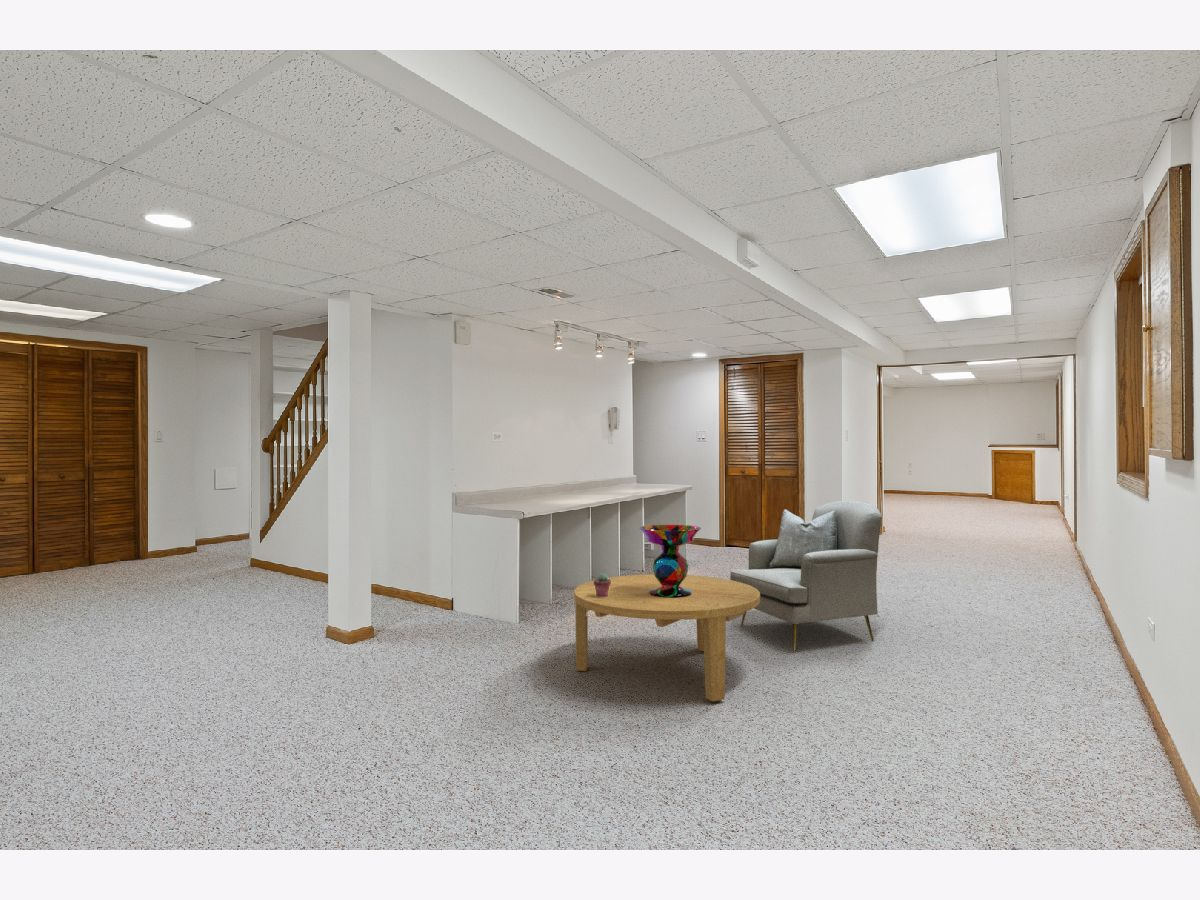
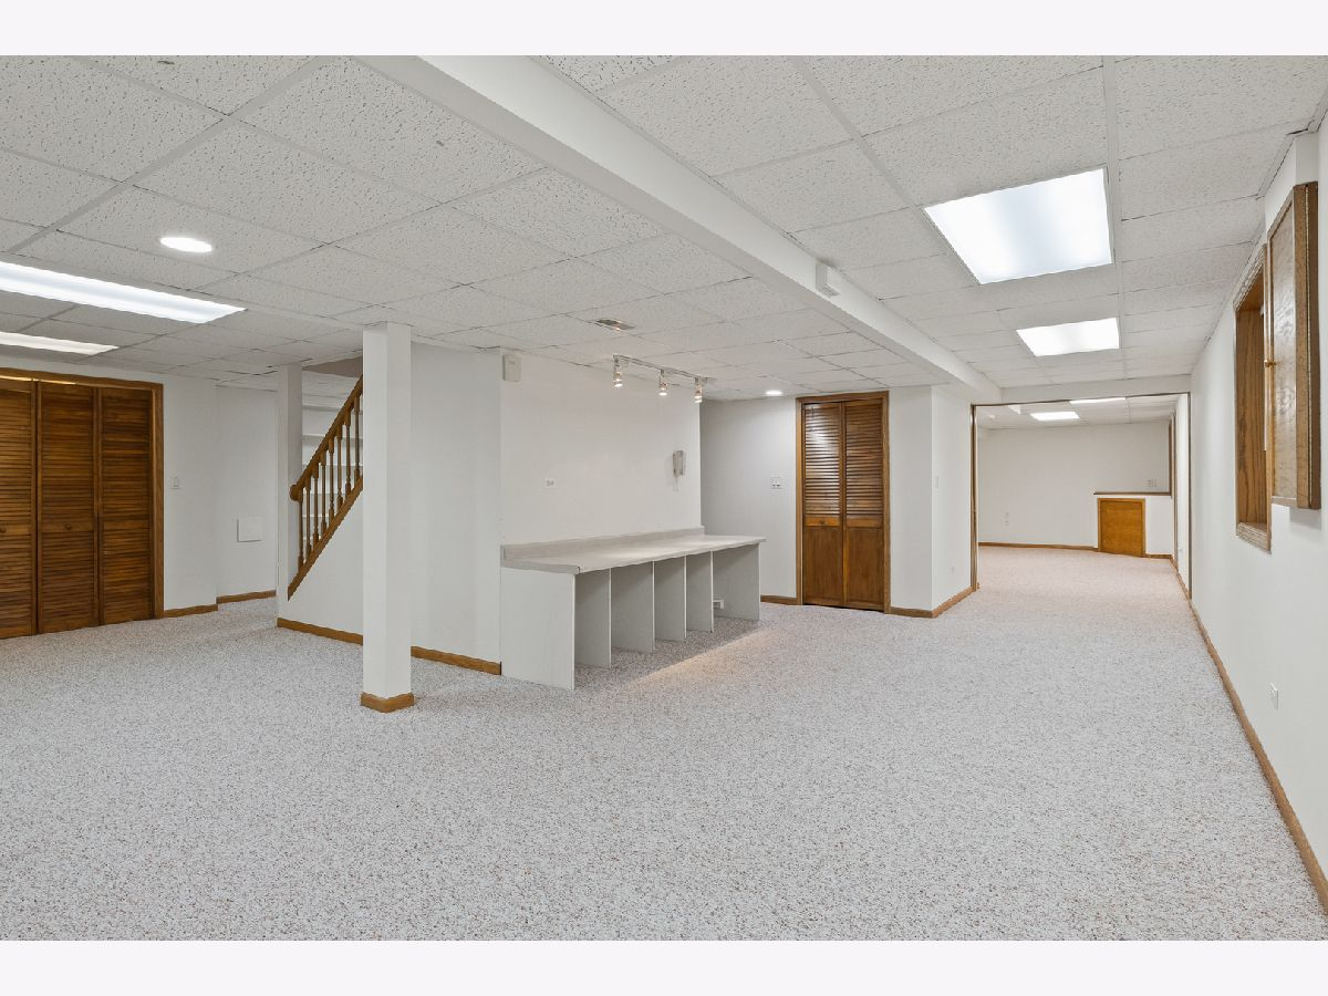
- decorative bowl [638,524,702,598]
- armchair [729,500,883,653]
- potted succulent [593,573,611,597]
- coffee table [573,573,760,702]
